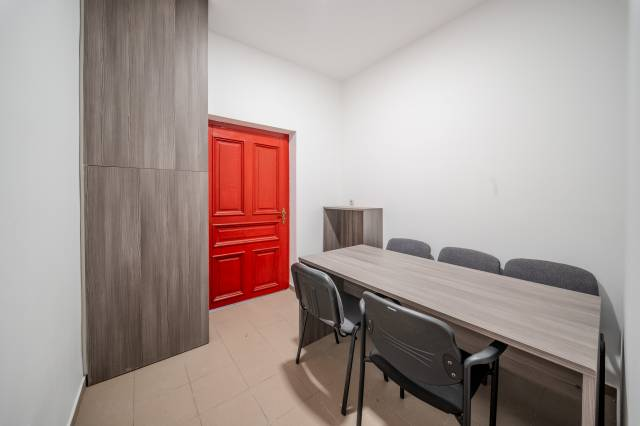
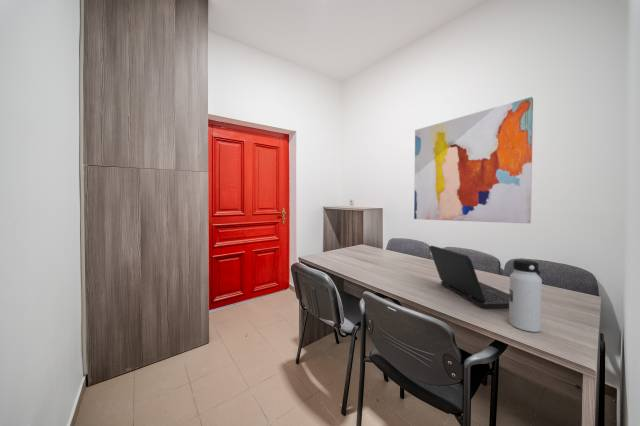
+ wall art [413,96,534,224]
+ laptop [428,245,510,309]
+ water bottle [508,259,543,333]
